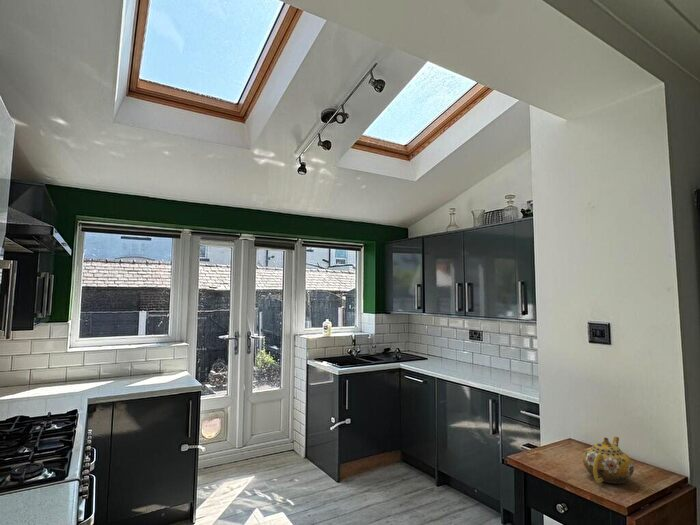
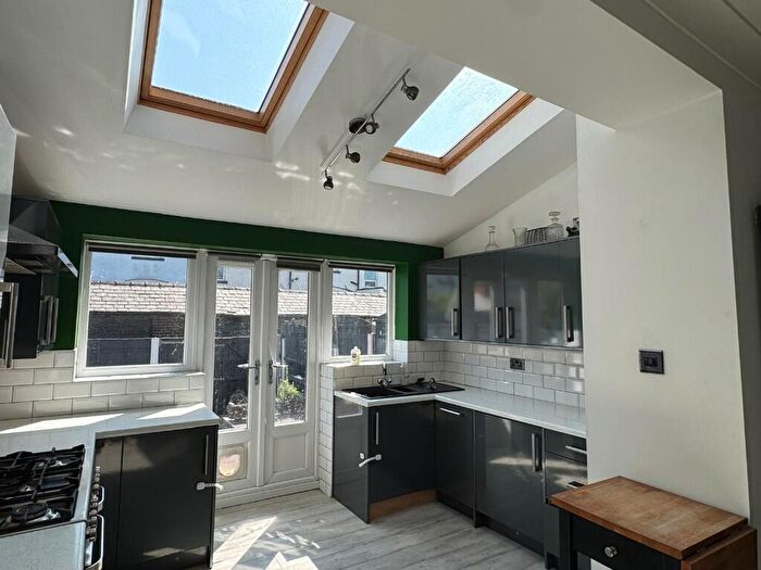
- teapot [582,436,635,485]
